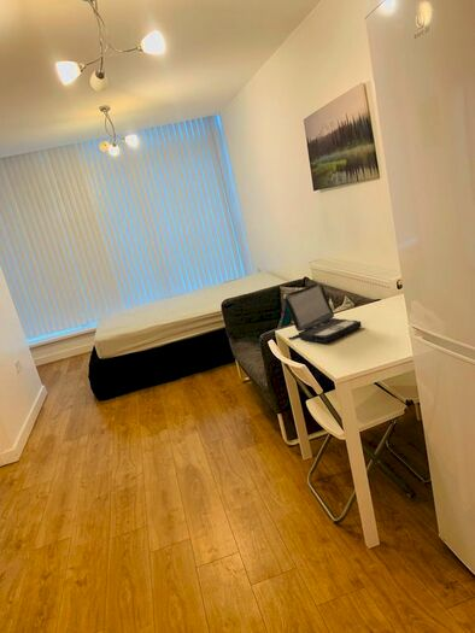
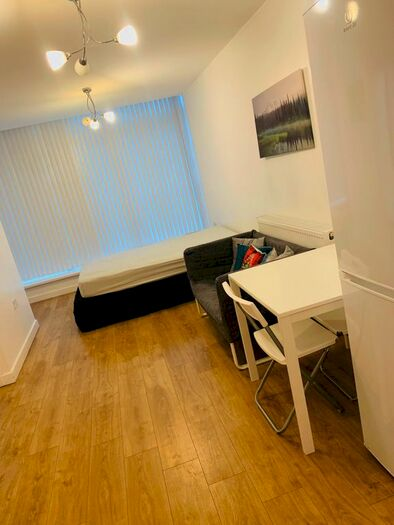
- laptop [282,282,362,344]
